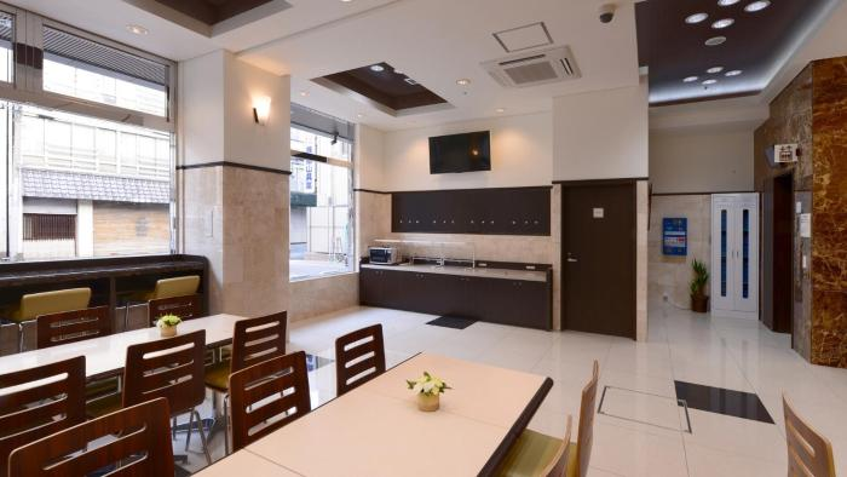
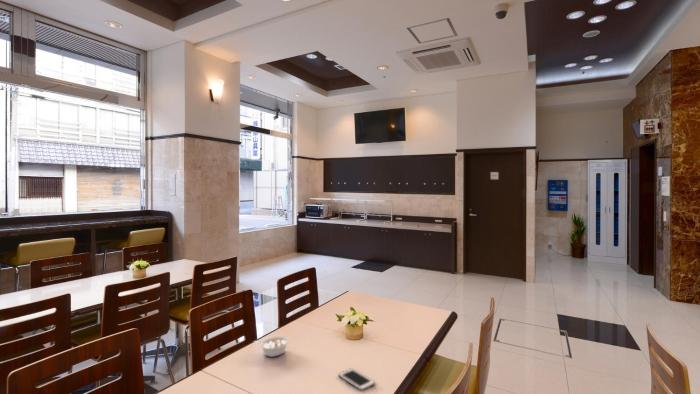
+ legume [253,336,290,358]
+ cell phone [338,367,376,392]
